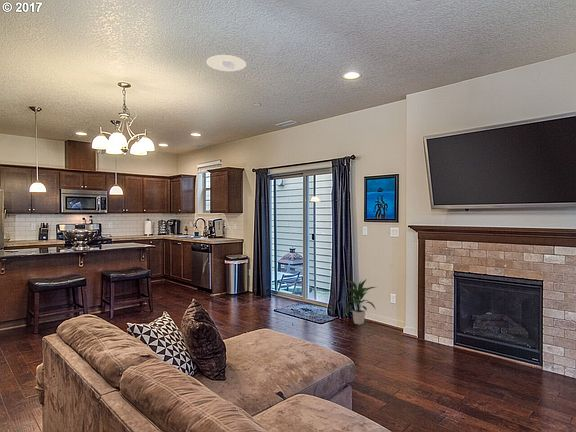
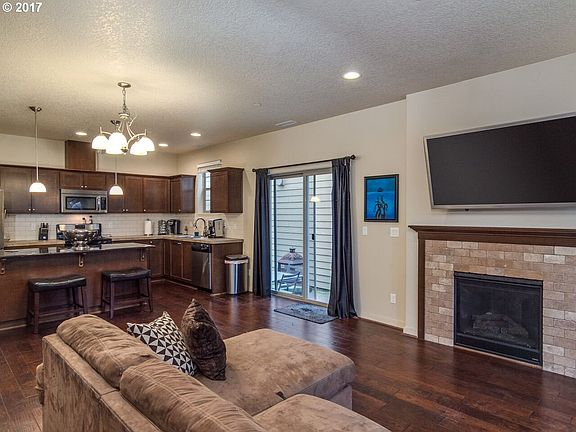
- indoor plant [343,279,377,326]
- recessed light [206,54,247,72]
